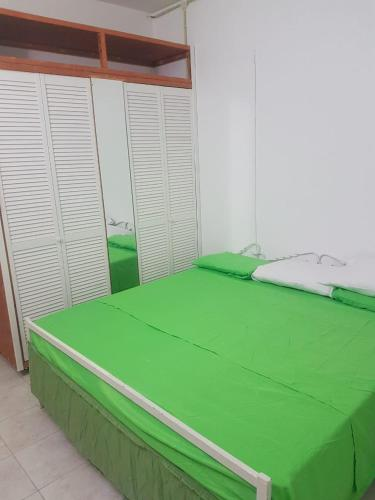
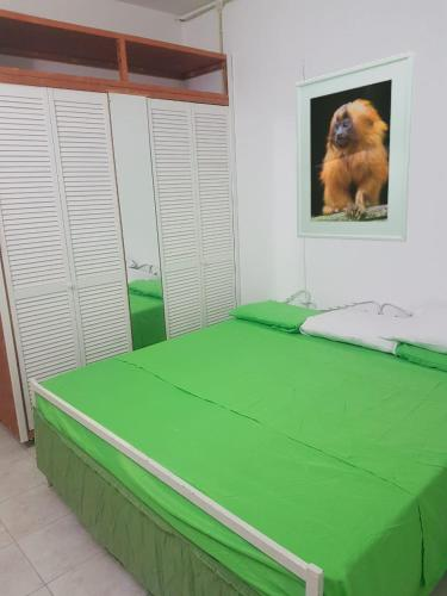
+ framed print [294,50,415,243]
